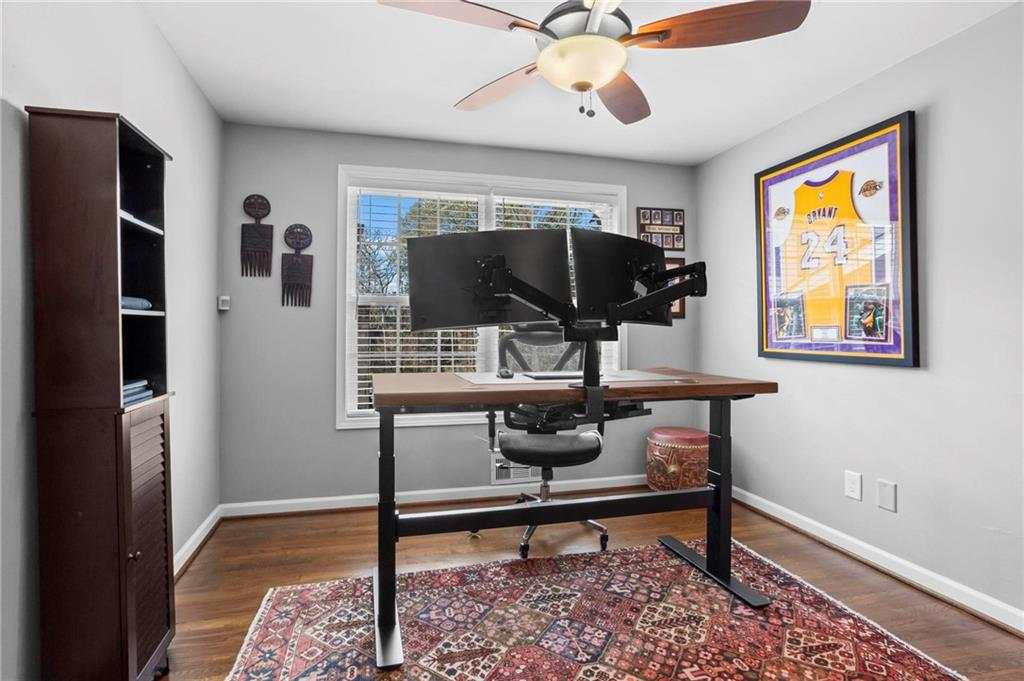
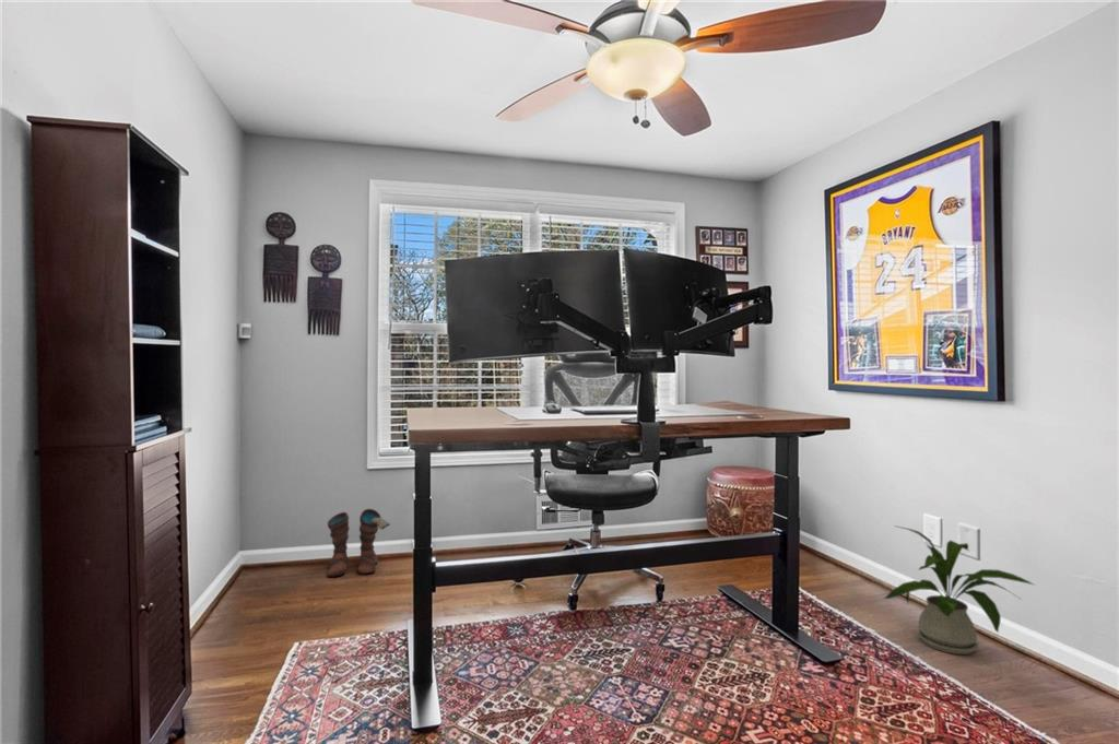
+ boots [327,508,392,578]
+ house plant [882,524,1036,656]
